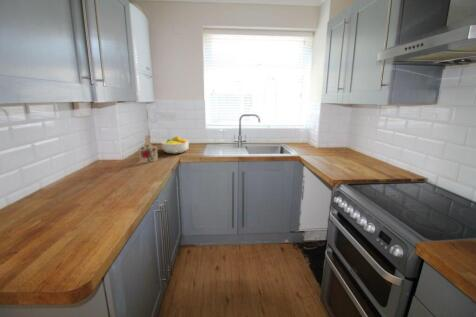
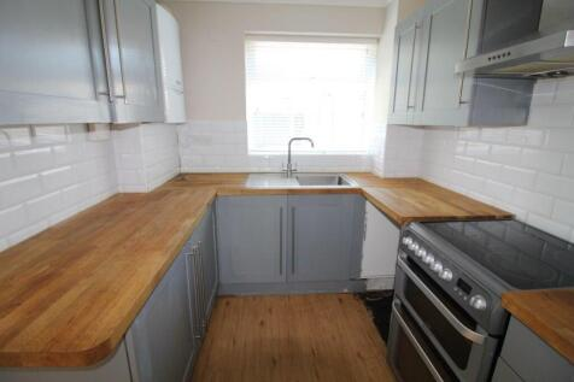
- fruit bowl [160,135,190,155]
- cutting board [138,135,159,164]
